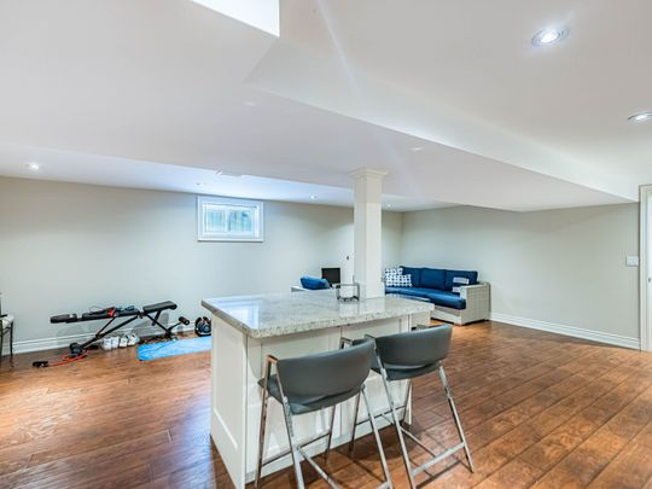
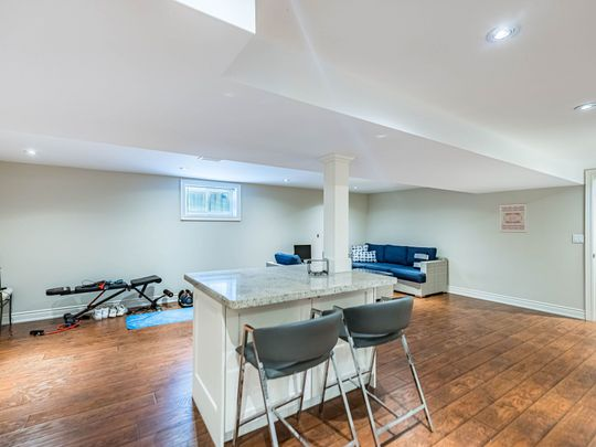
+ wall art [499,202,528,234]
